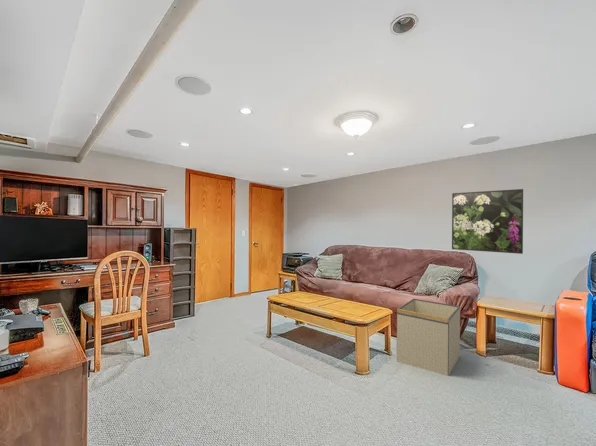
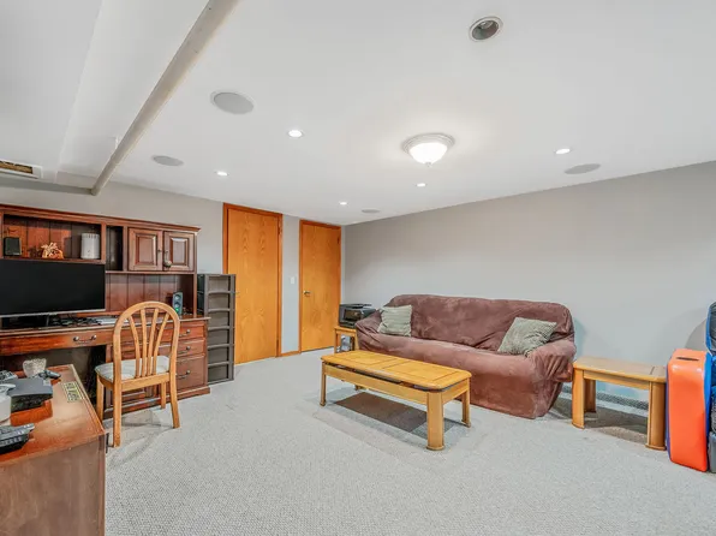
- storage bin [396,298,461,377]
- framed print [451,188,524,255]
